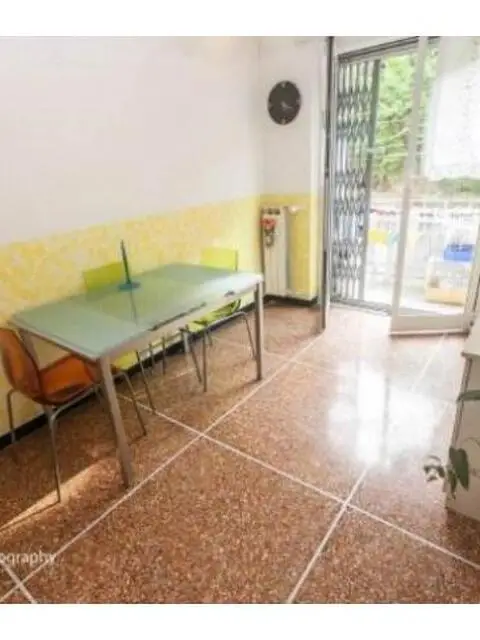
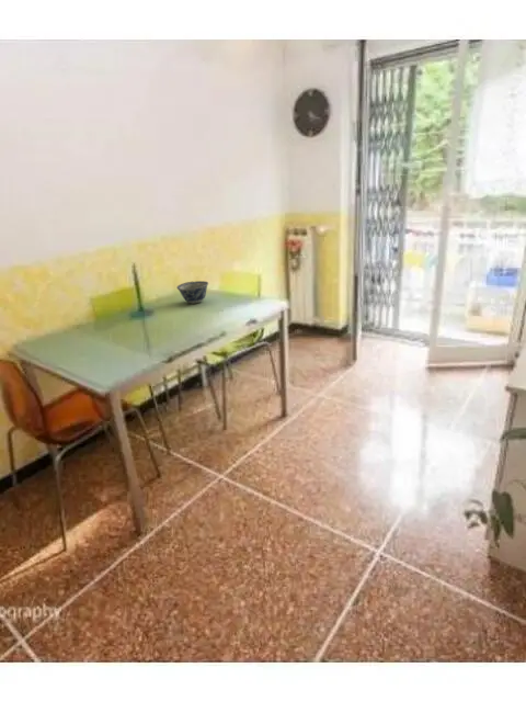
+ bowl [175,280,209,305]
